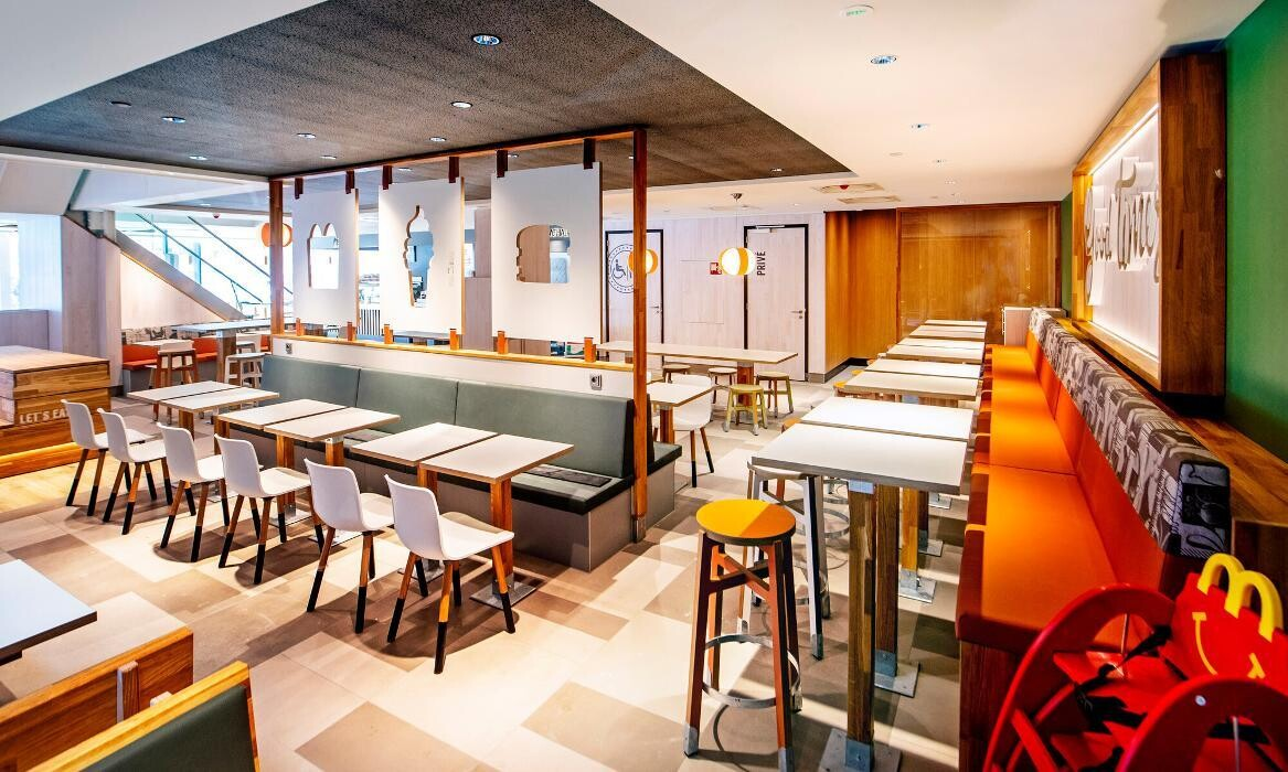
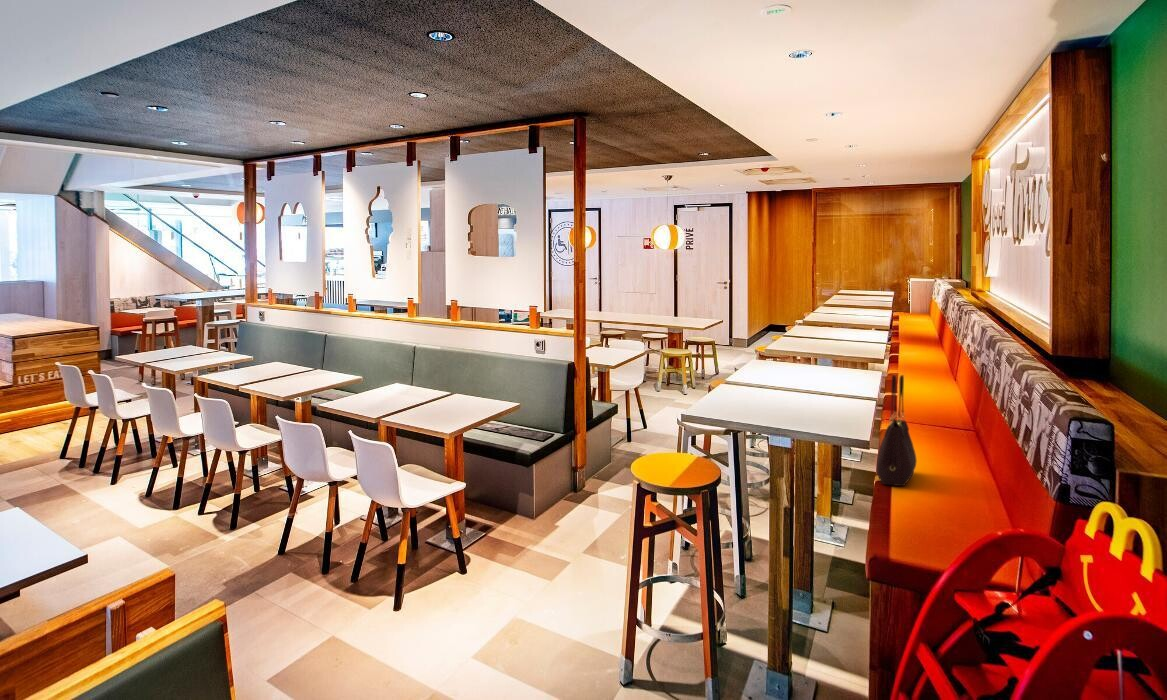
+ handbag [876,374,918,487]
